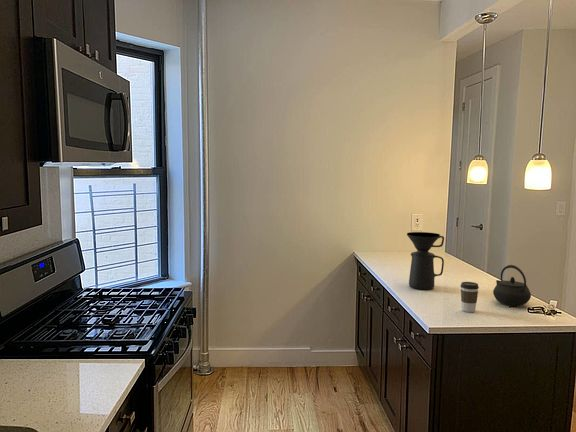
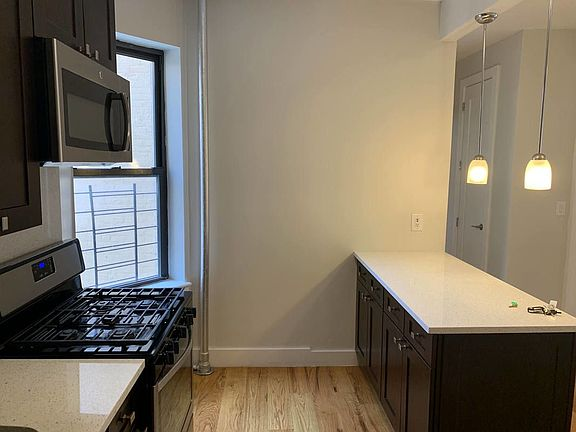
- coffee maker [406,231,445,290]
- coffee cup [460,281,480,313]
- kettle [492,264,532,307]
